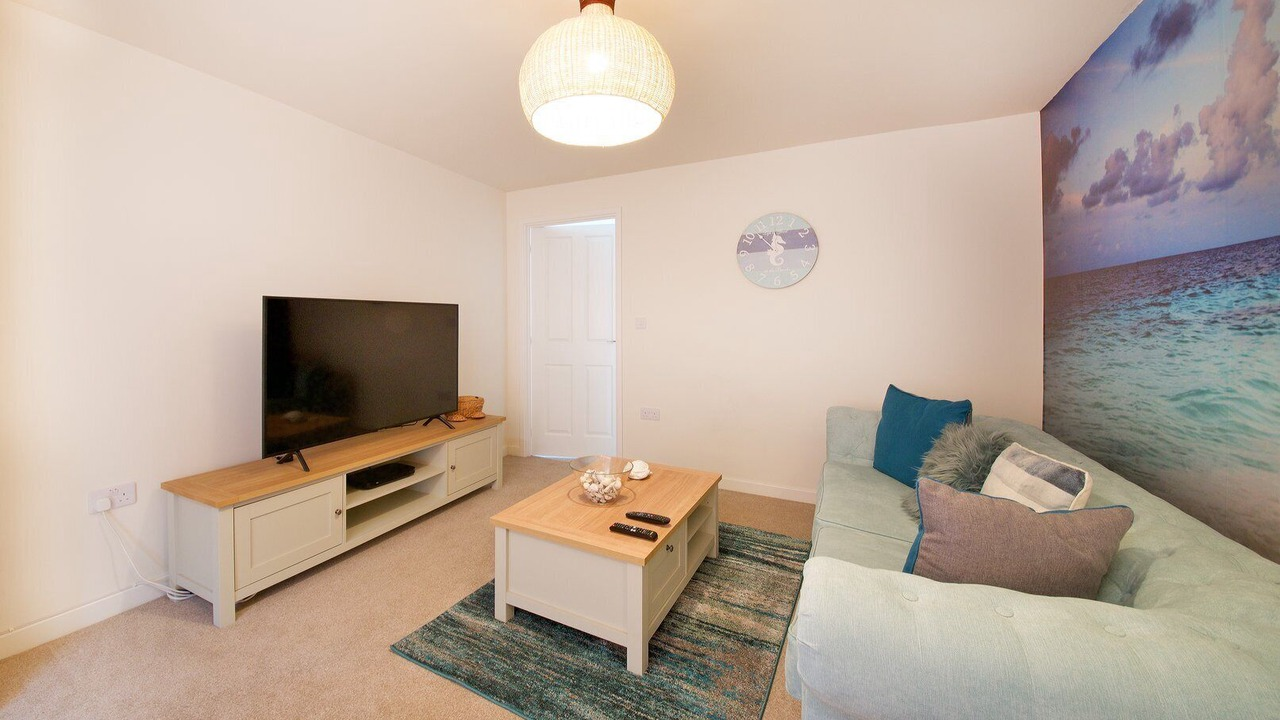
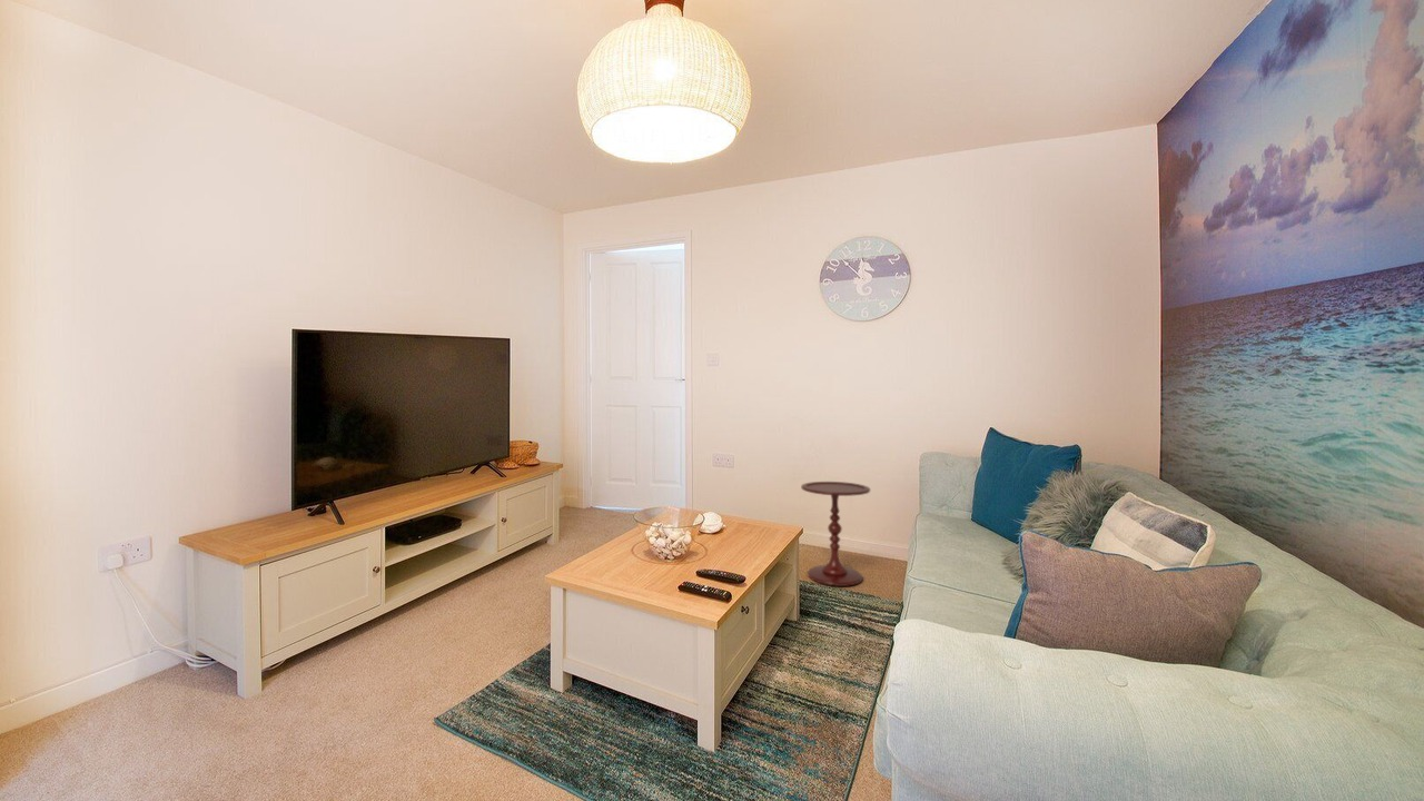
+ side table [800,481,871,587]
